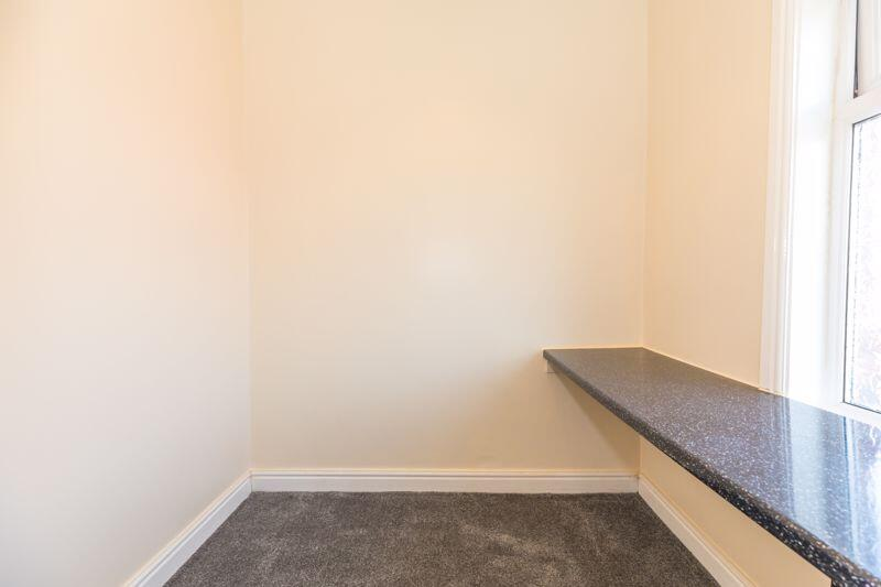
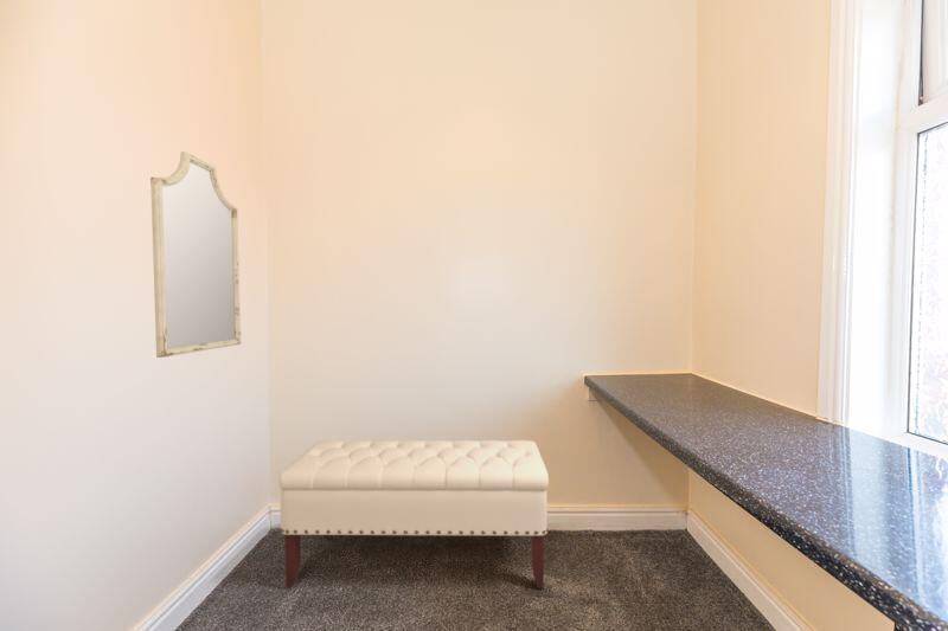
+ home mirror [149,150,242,359]
+ bench [278,439,550,590]
